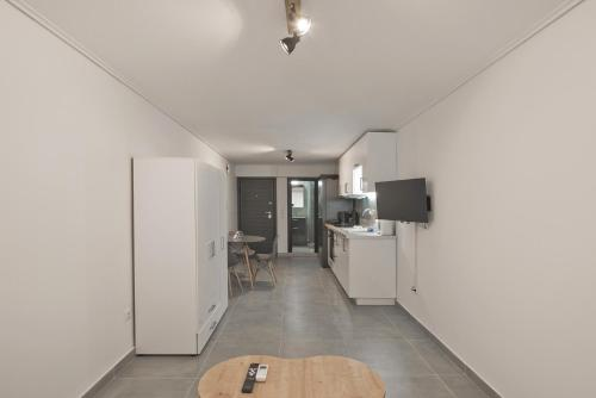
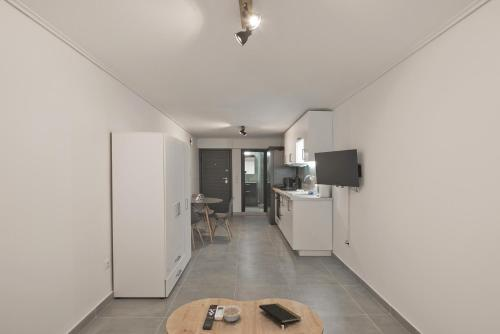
+ notepad [258,302,302,324]
+ legume [221,304,242,323]
